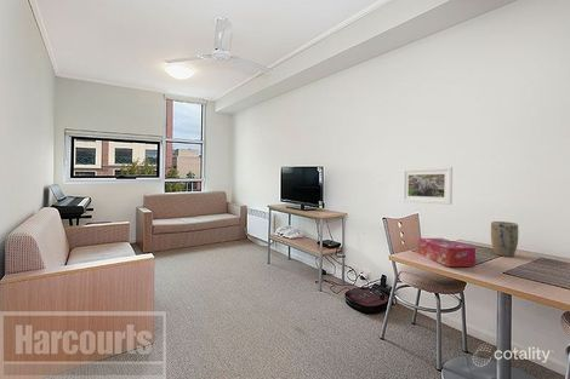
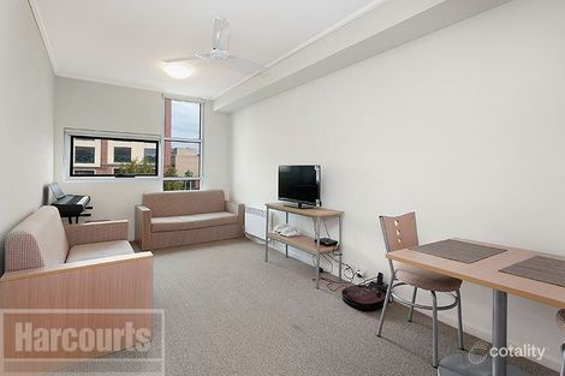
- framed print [401,166,454,206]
- tissue box [417,237,477,268]
- plant pot [490,220,519,258]
